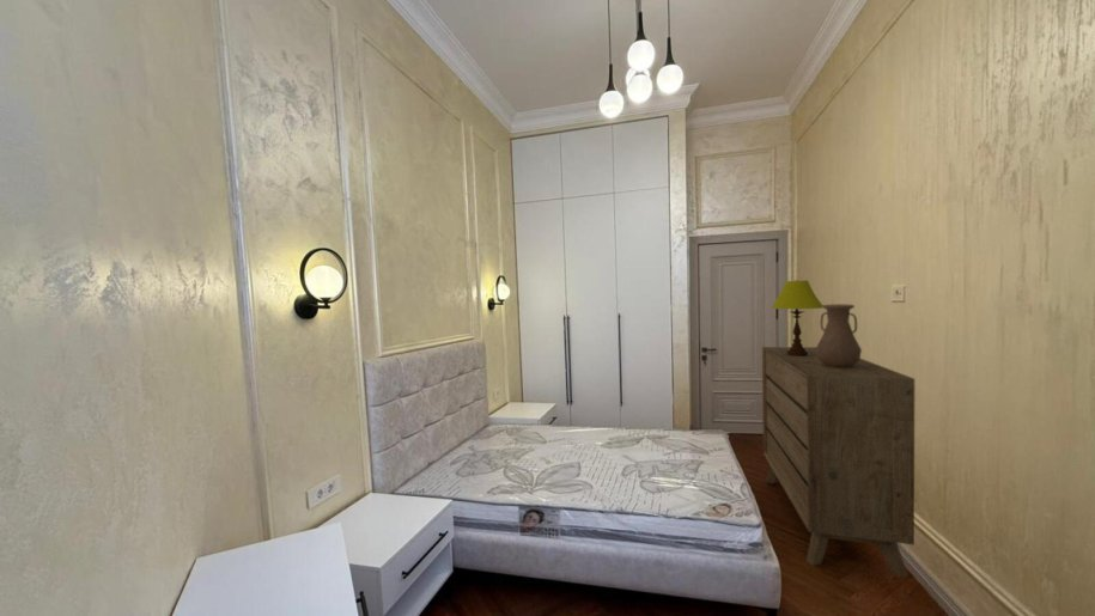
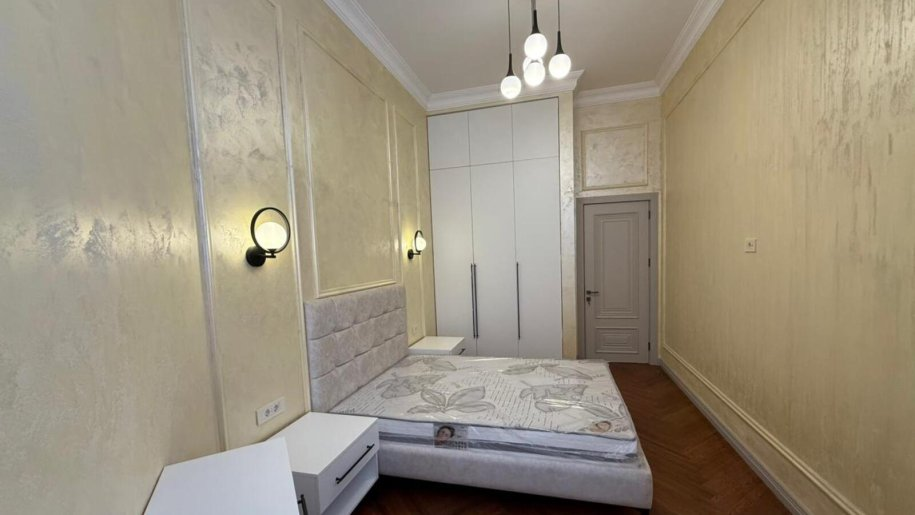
- vase [816,303,863,368]
- table lamp [769,279,823,356]
- dresser [761,346,915,579]
